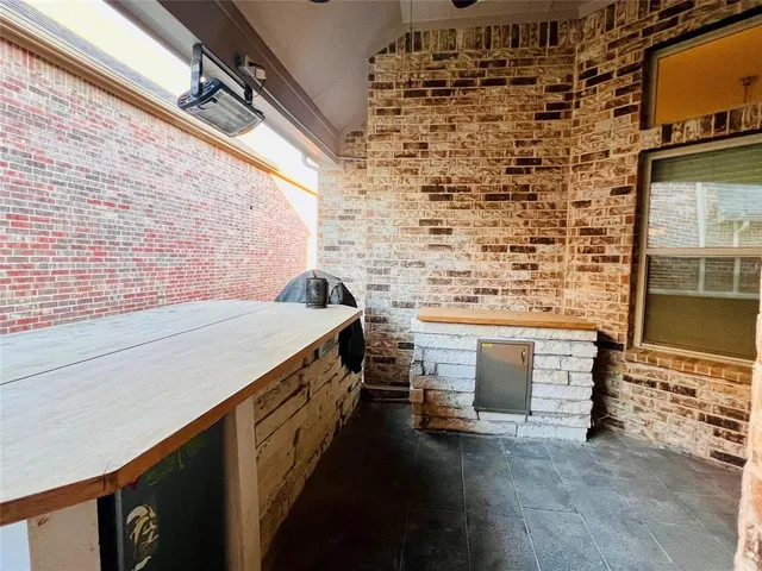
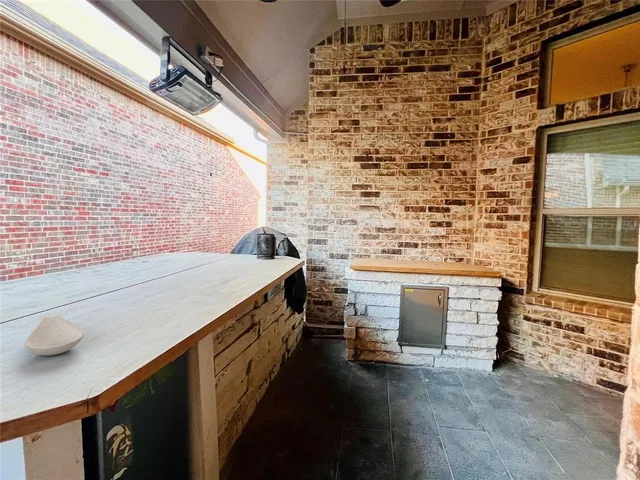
+ spoon rest [24,313,85,357]
